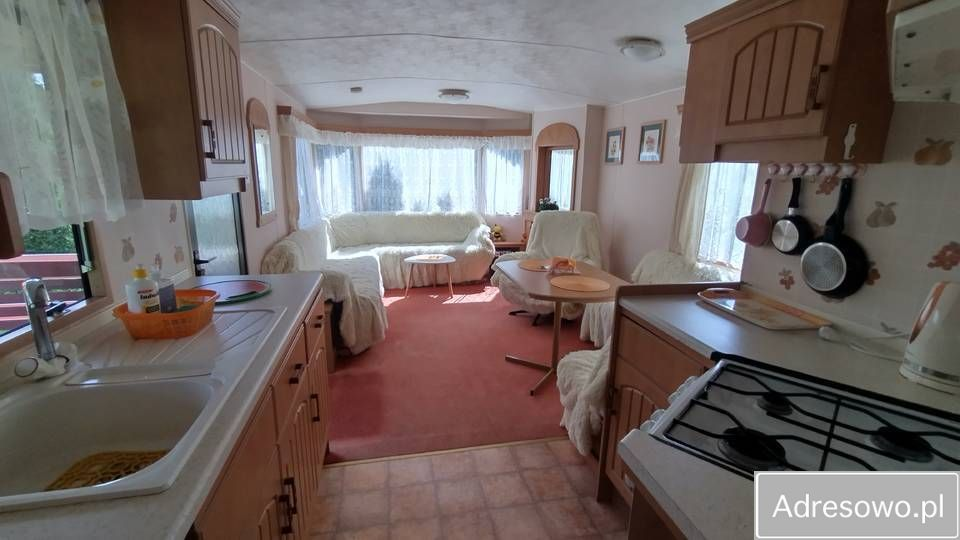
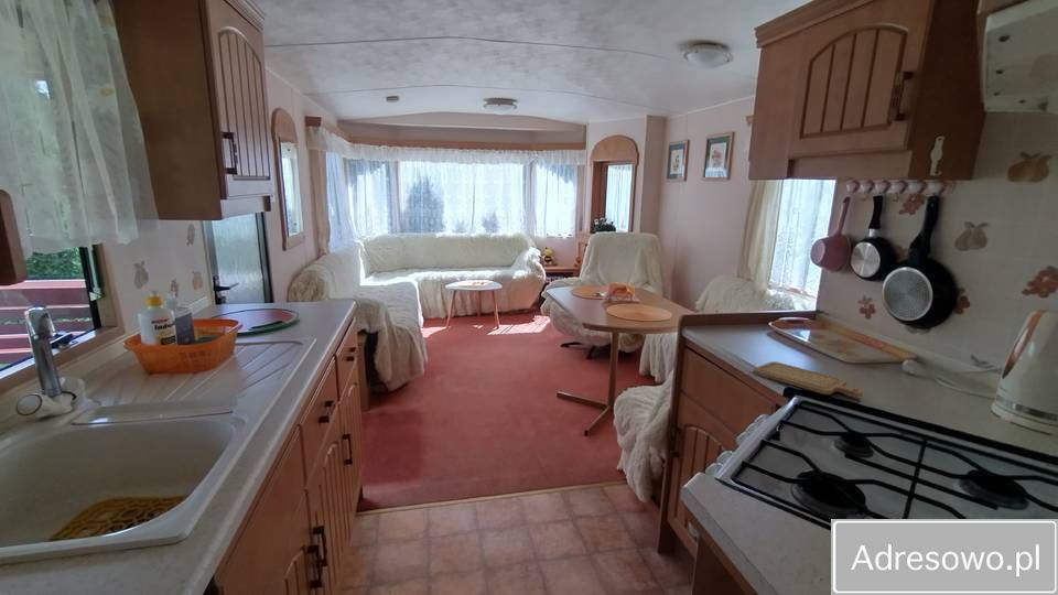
+ chopping board [753,360,864,398]
